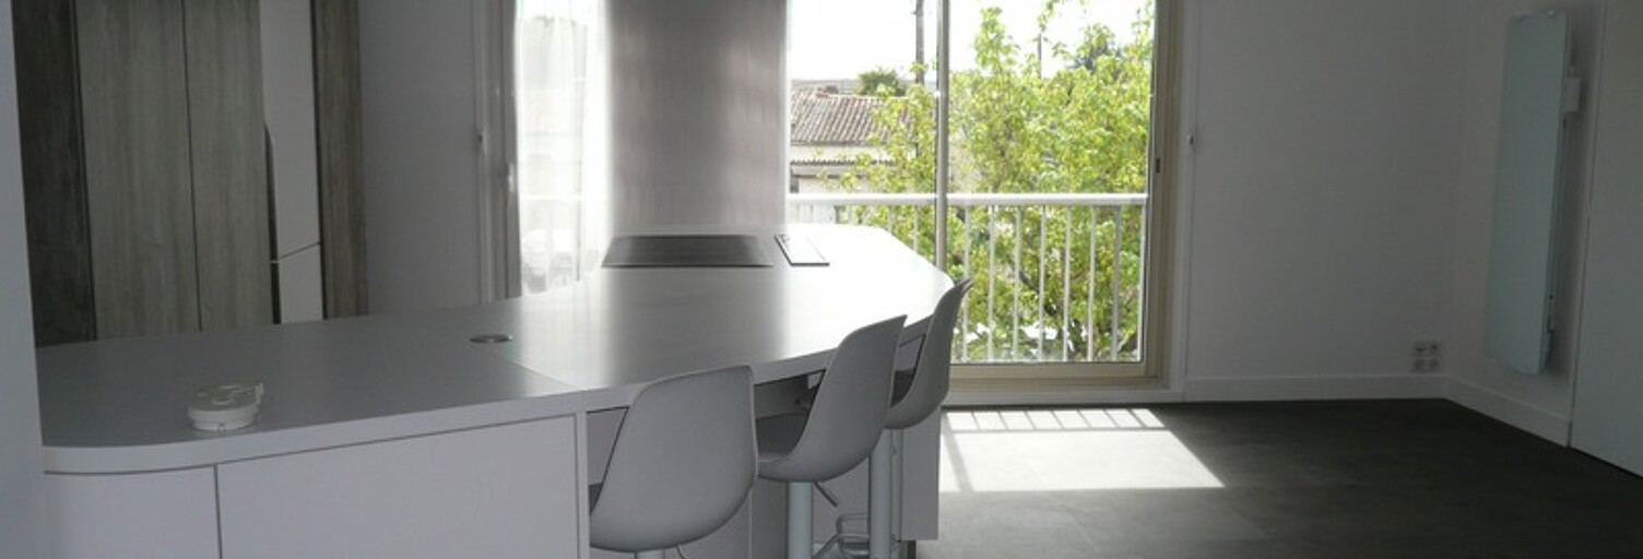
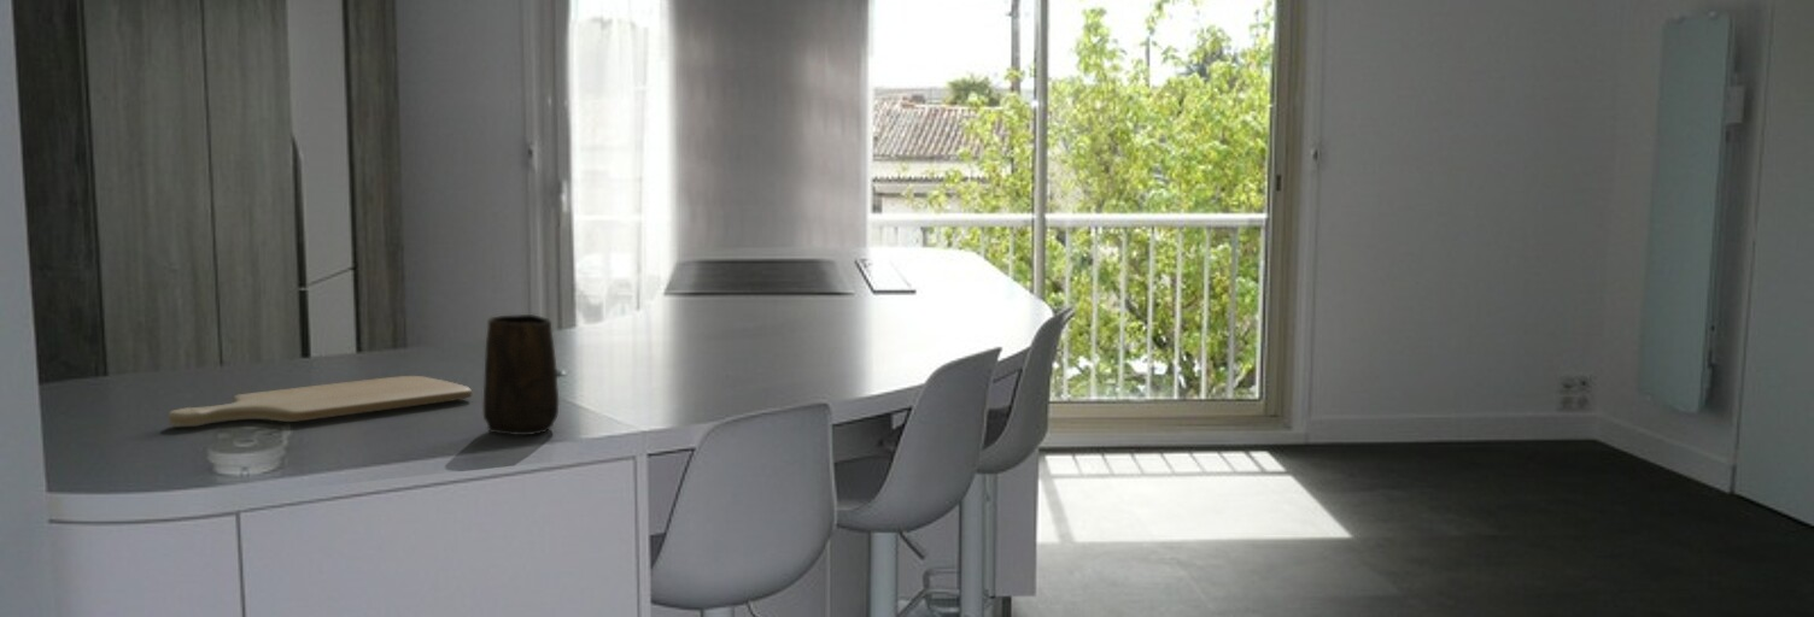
+ chopping board [168,375,473,428]
+ mug [482,313,560,436]
